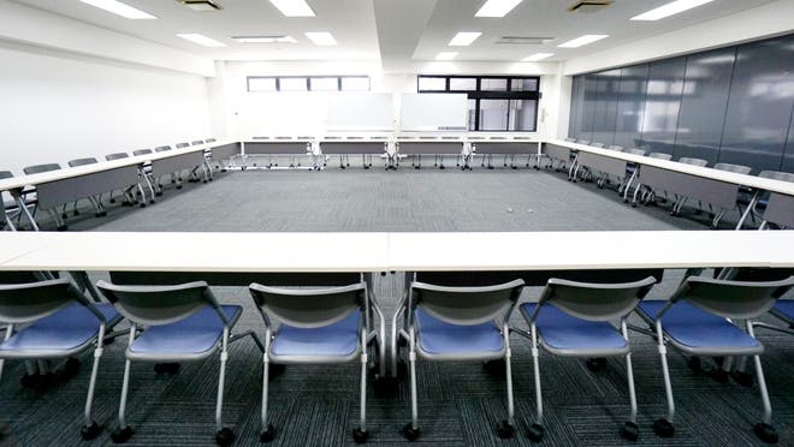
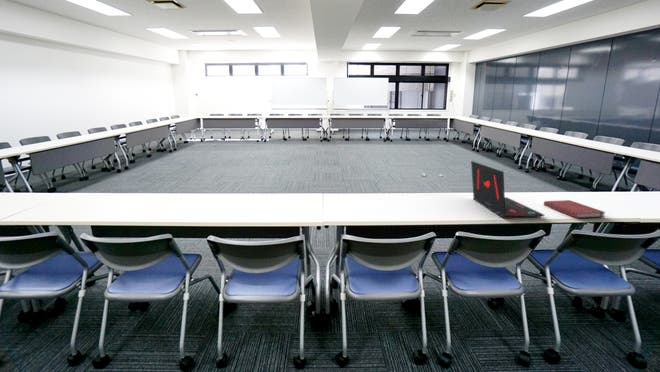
+ book [543,199,607,219]
+ laptop [470,160,545,218]
